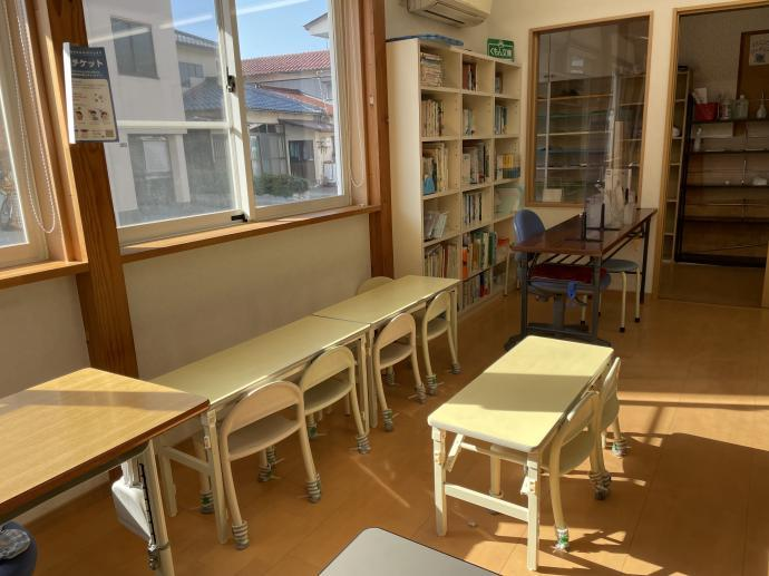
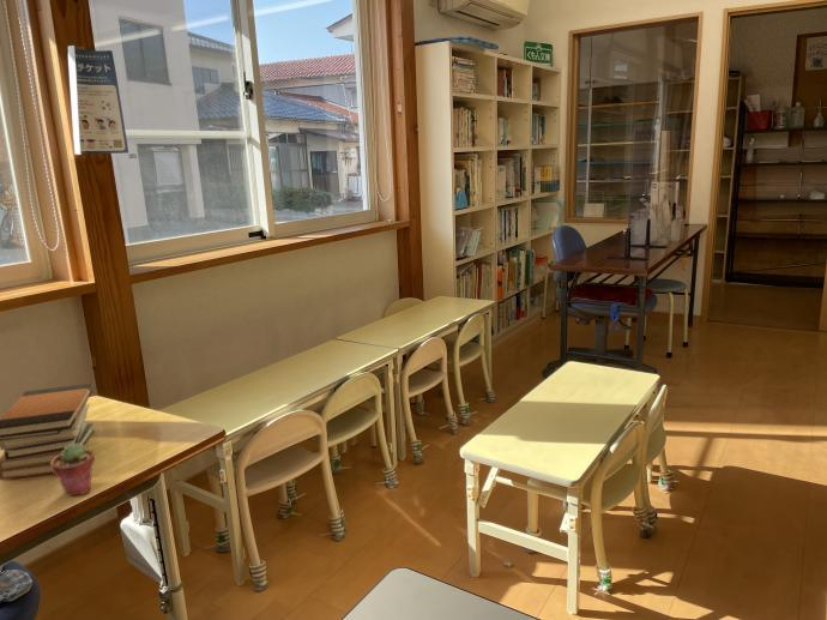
+ potted succulent [50,444,96,498]
+ book stack [0,383,96,481]
